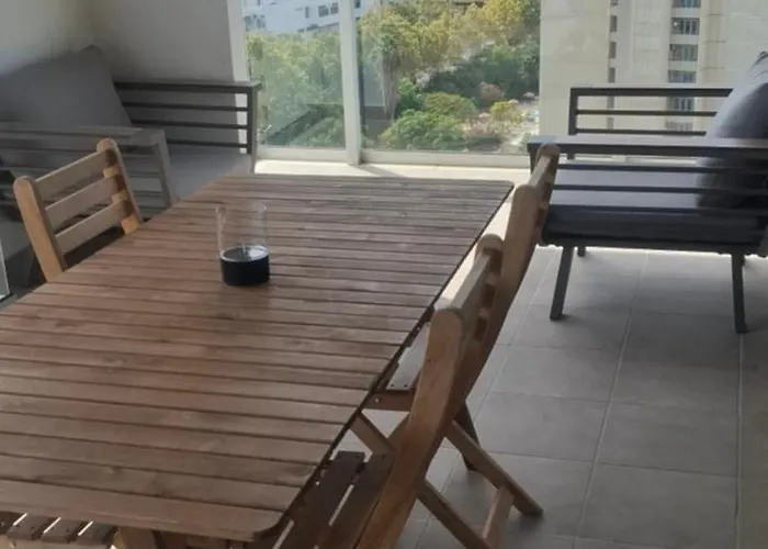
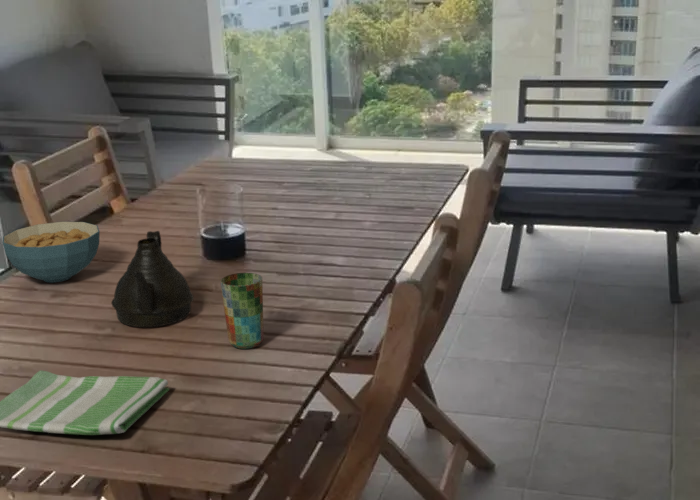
+ teapot [110,230,195,328]
+ cereal bowl [2,221,101,283]
+ cup [220,272,265,350]
+ dish towel [0,369,170,436]
